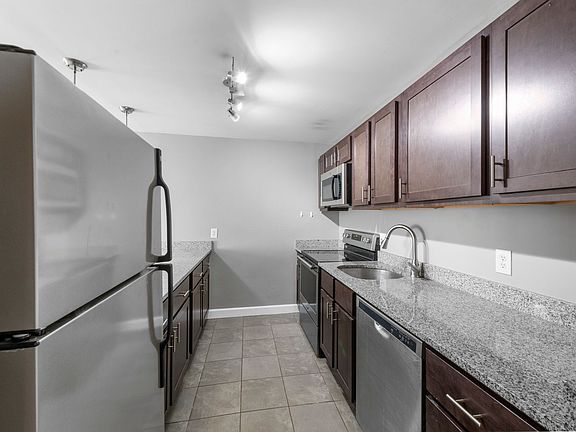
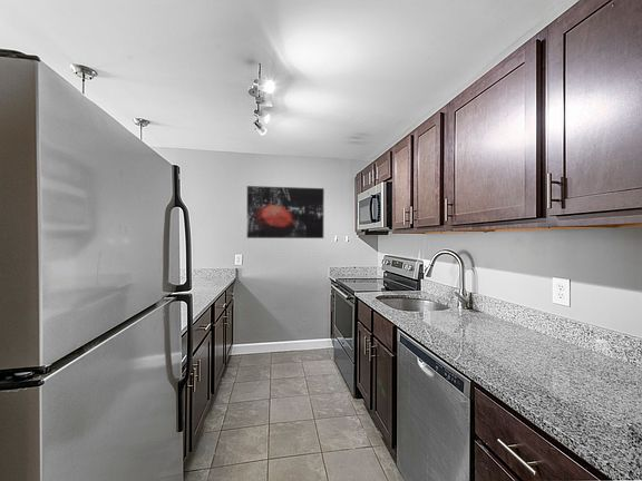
+ wall art [246,185,325,239]
